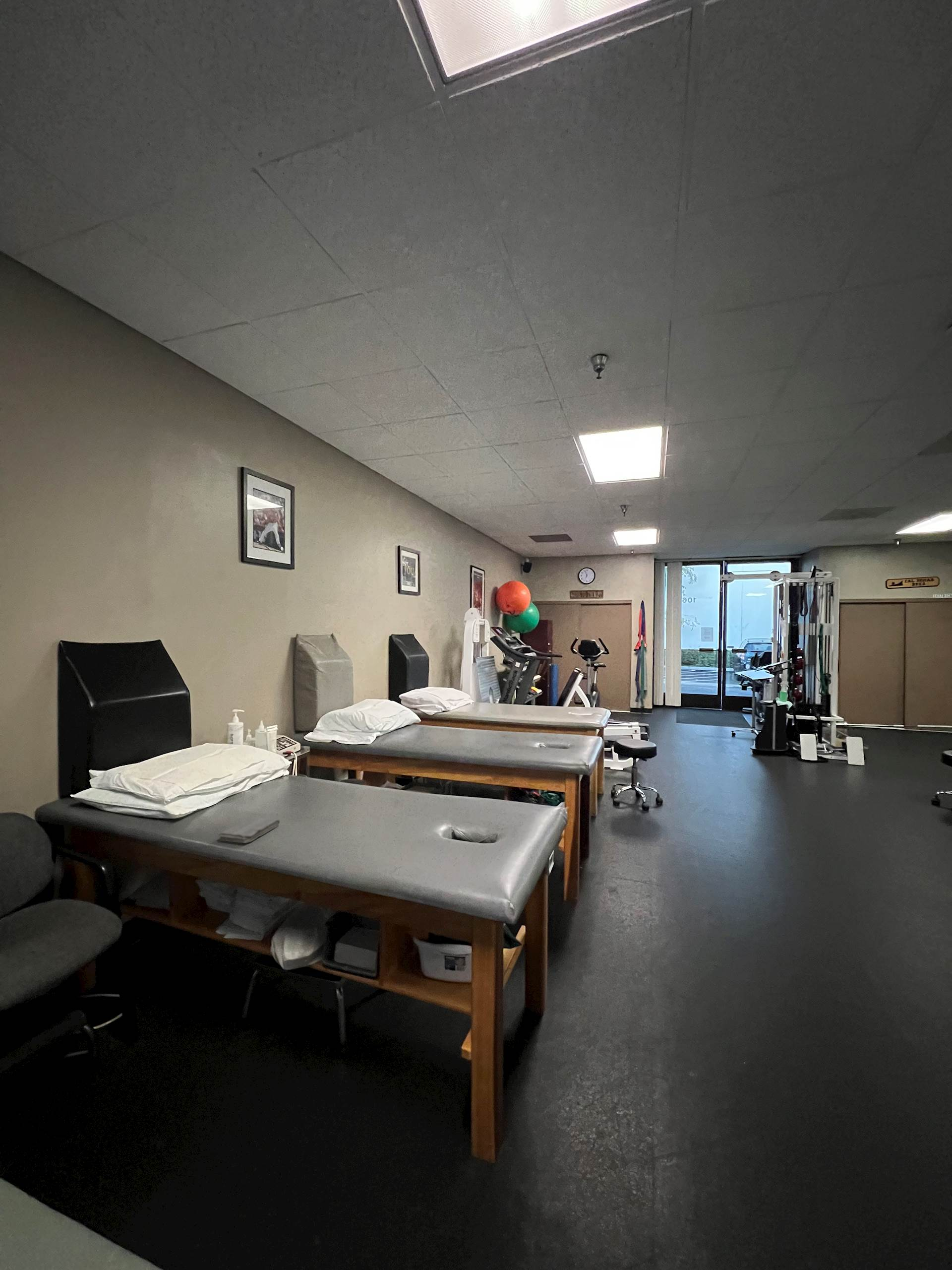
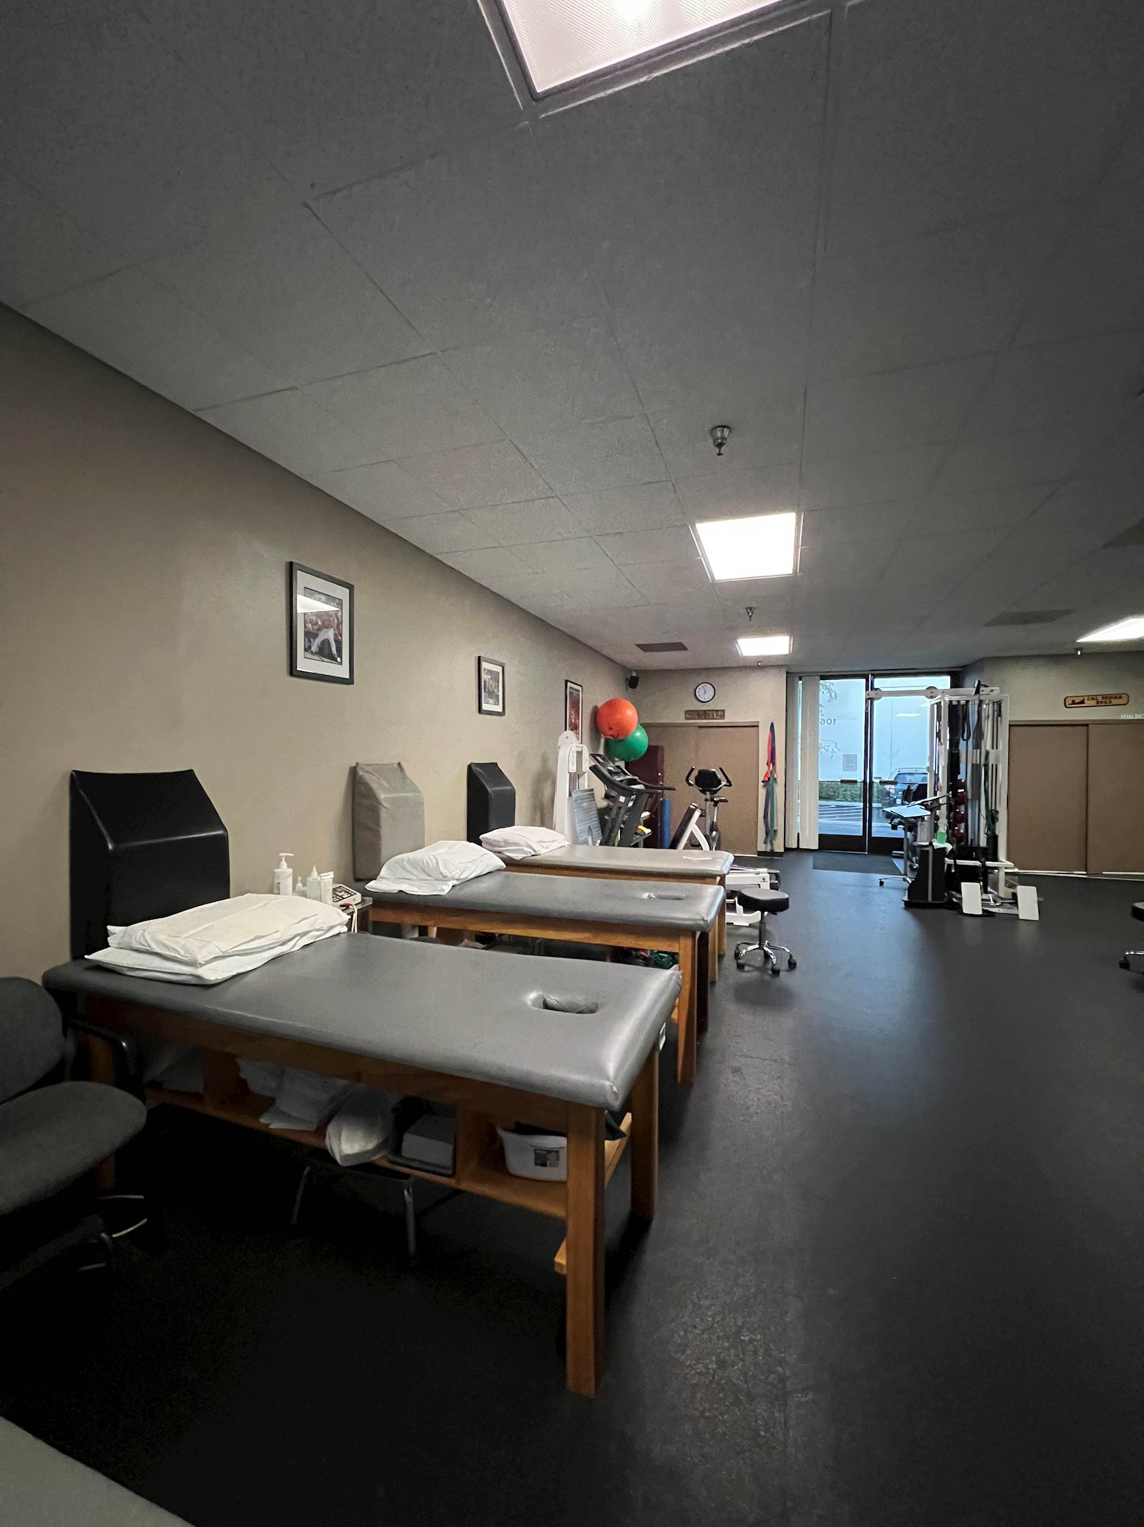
- washcloth [218,817,280,844]
